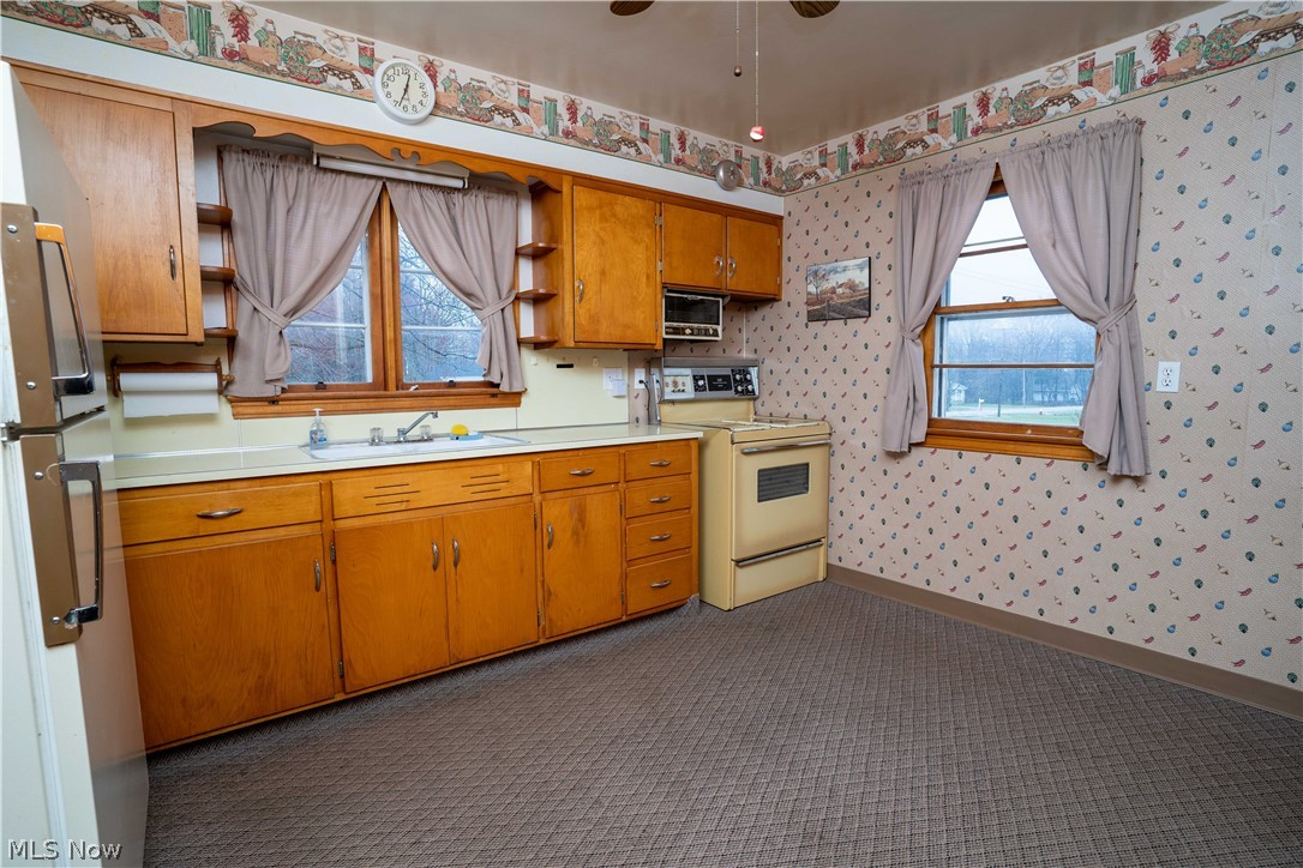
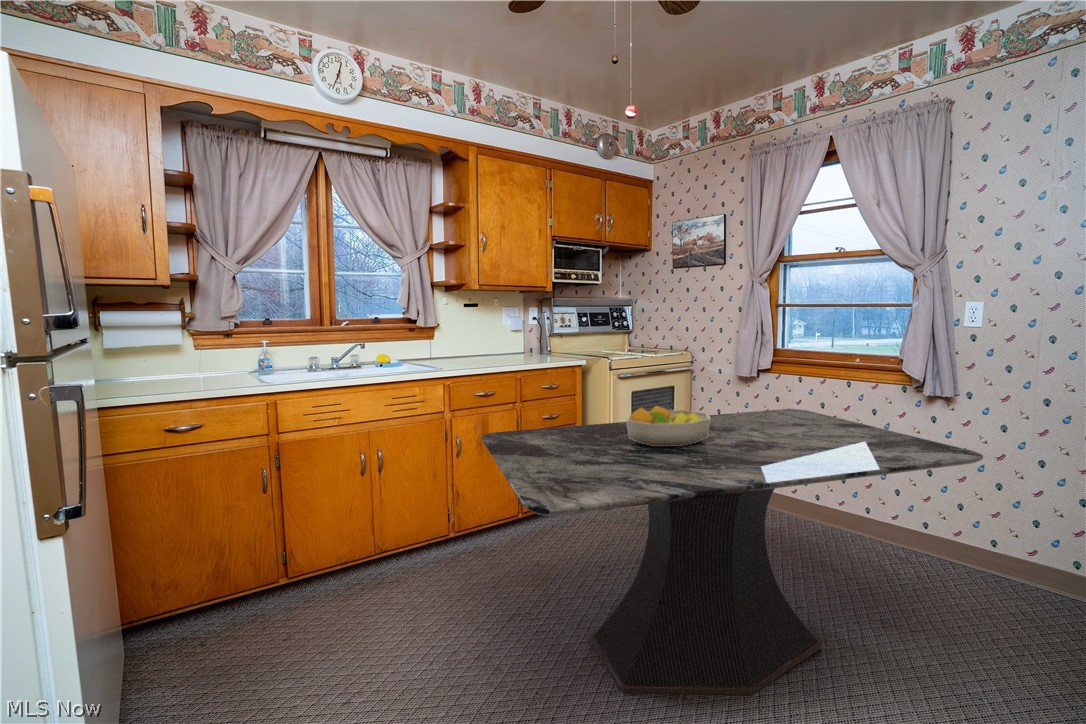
+ fruit bowl [625,405,710,446]
+ dining table [480,408,984,696]
